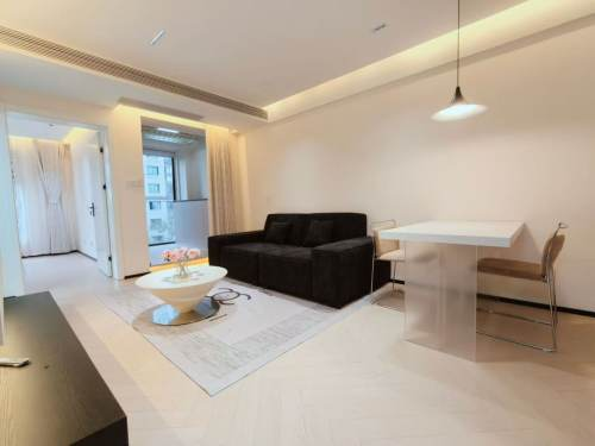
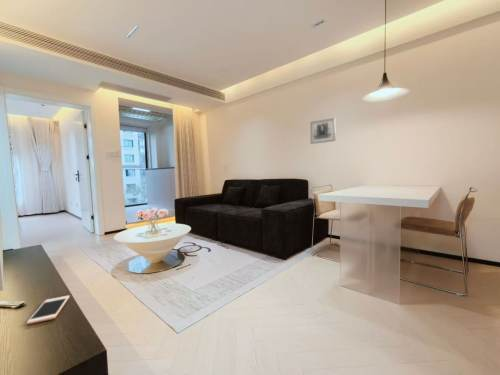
+ wall art [309,117,336,145]
+ cell phone [26,294,71,325]
